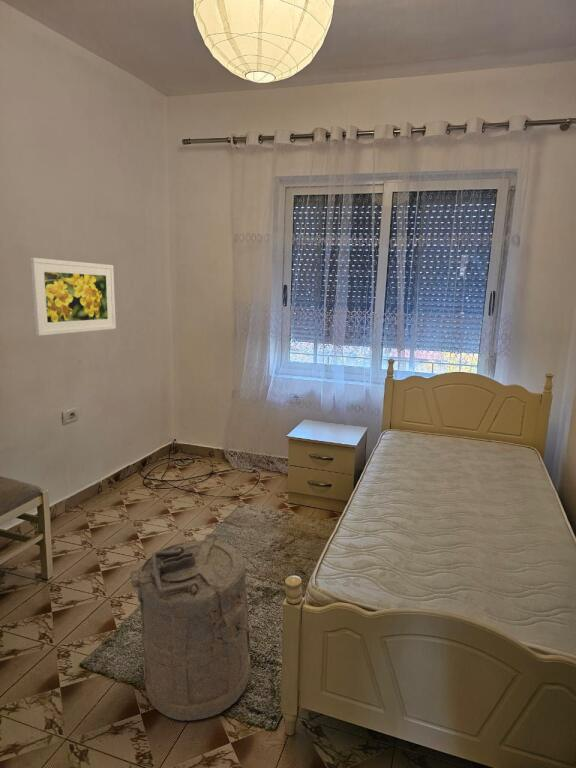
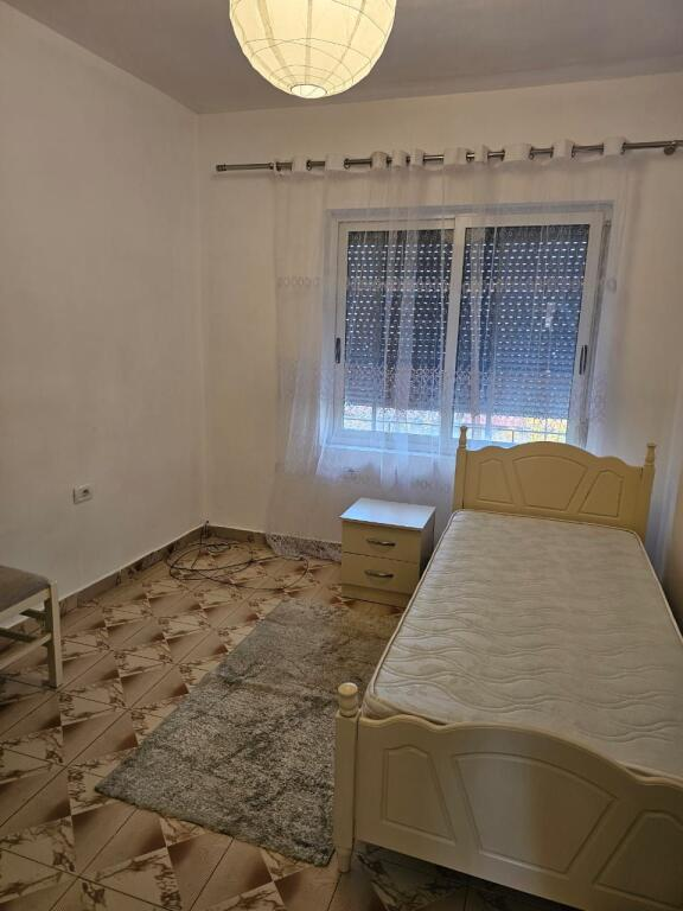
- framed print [29,257,117,337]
- laundry hamper [130,533,260,722]
